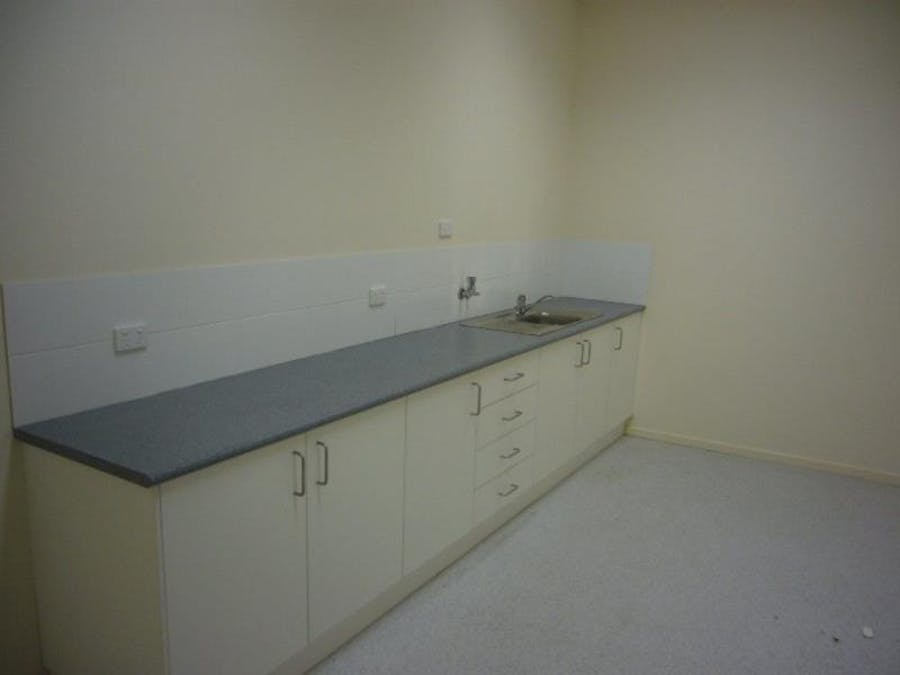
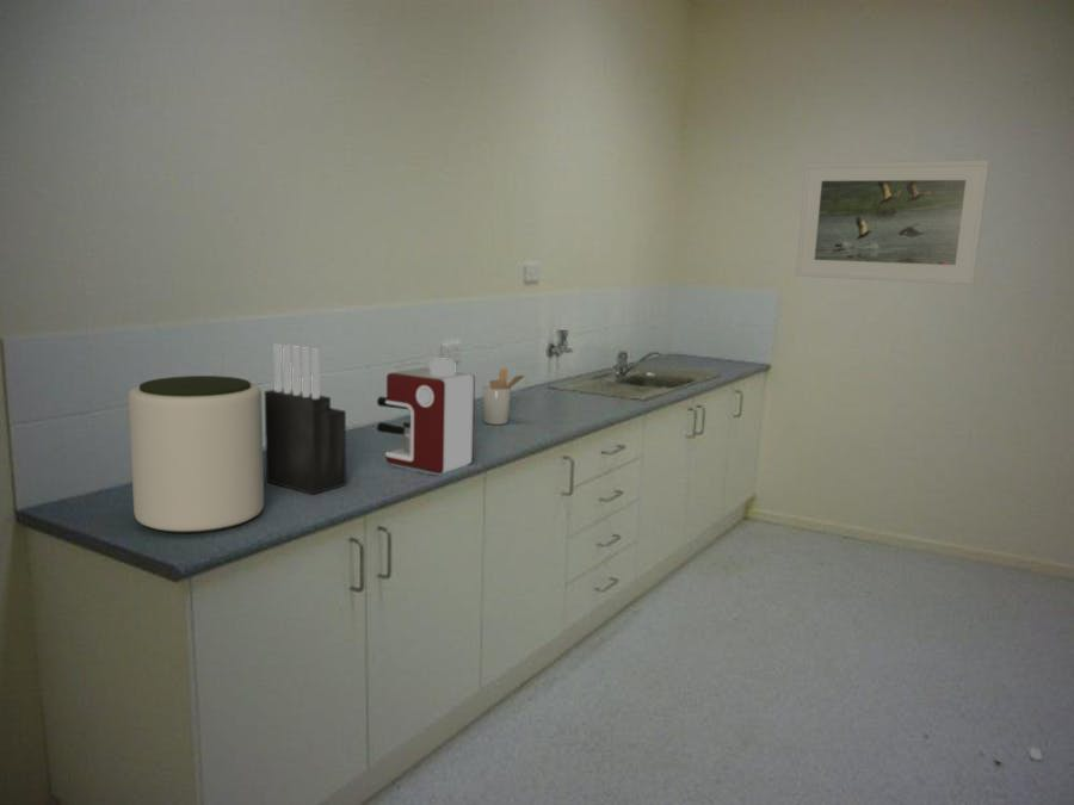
+ utensil holder [482,367,527,426]
+ plant pot [126,374,265,534]
+ knife block [264,342,347,496]
+ coffee maker [376,358,476,475]
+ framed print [795,159,990,285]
